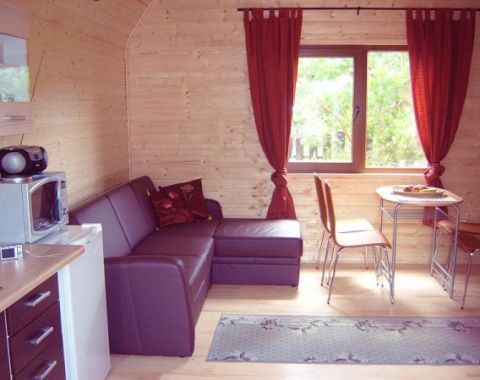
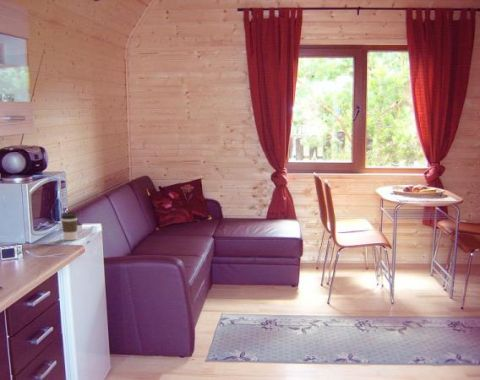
+ coffee cup [60,212,79,241]
